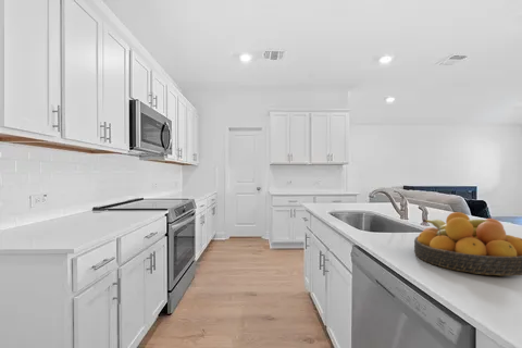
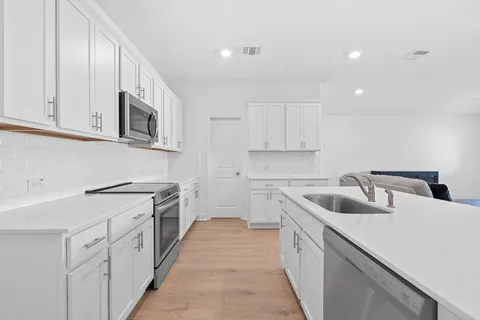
- fruit bowl [413,211,522,277]
